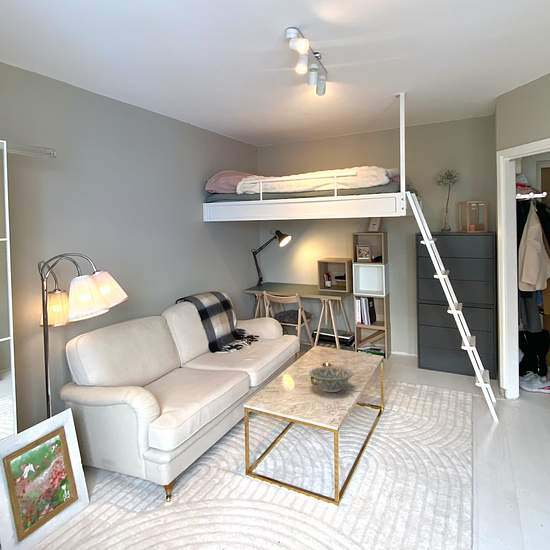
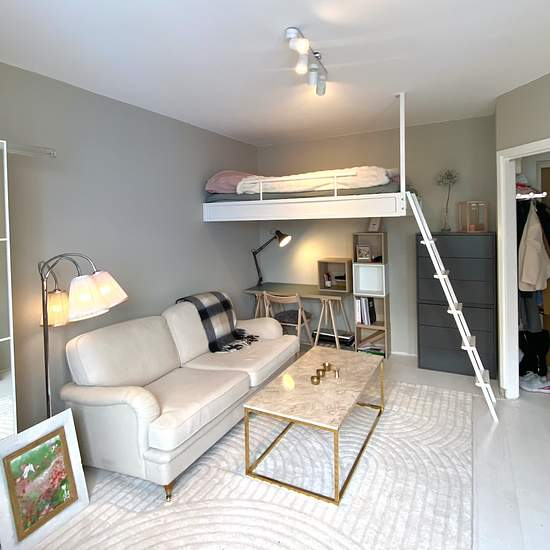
- decorative bowl [308,365,355,393]
